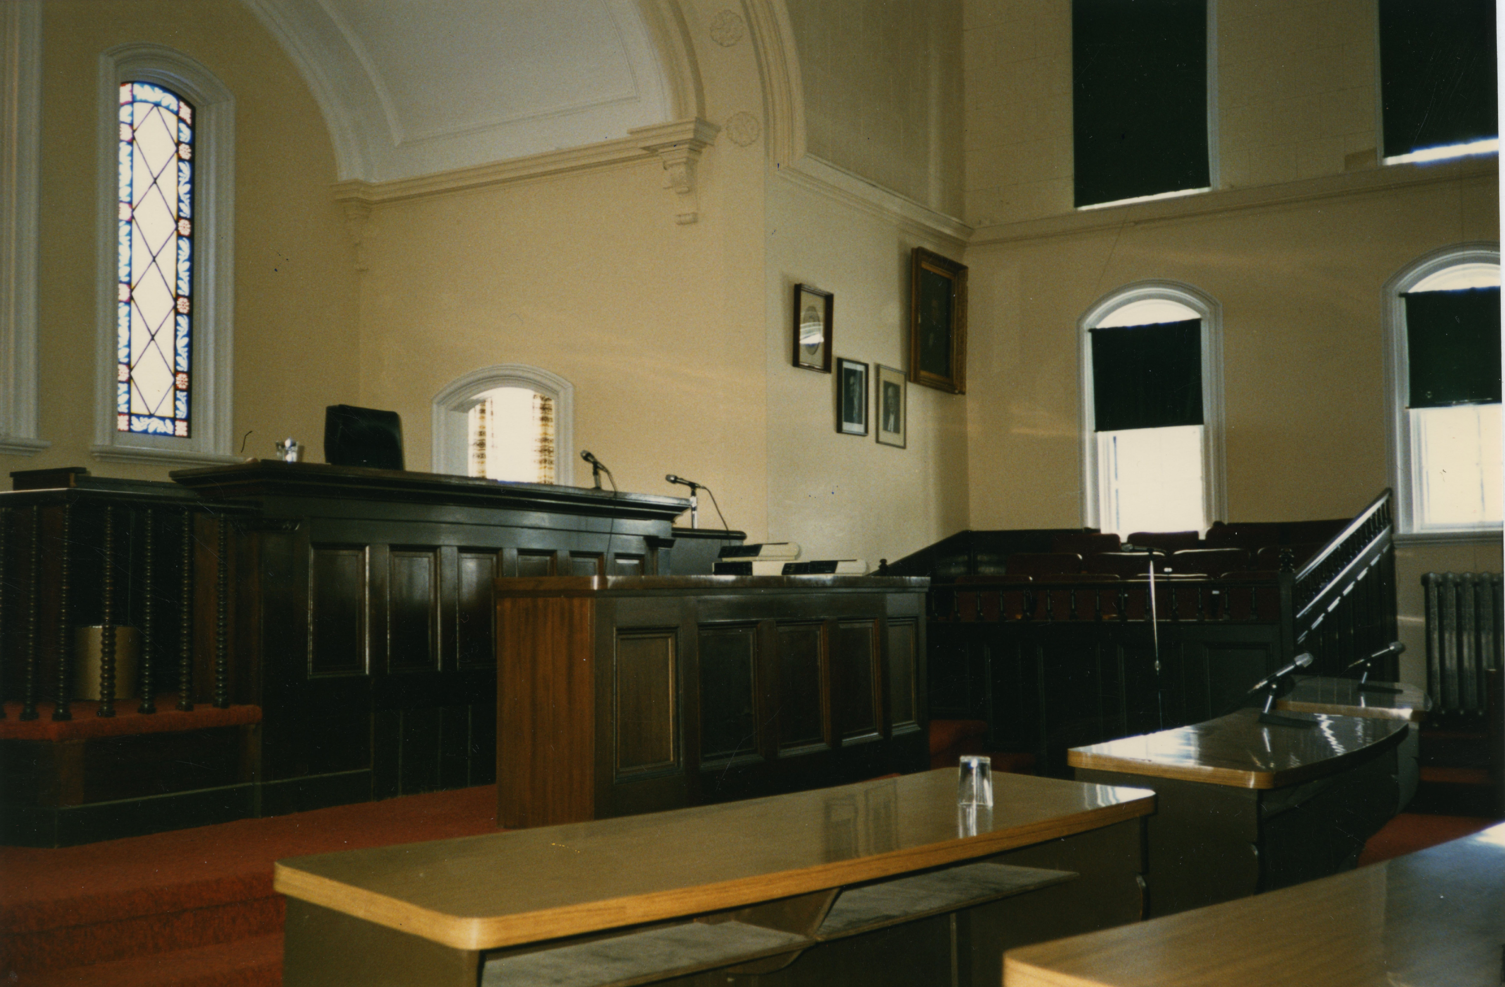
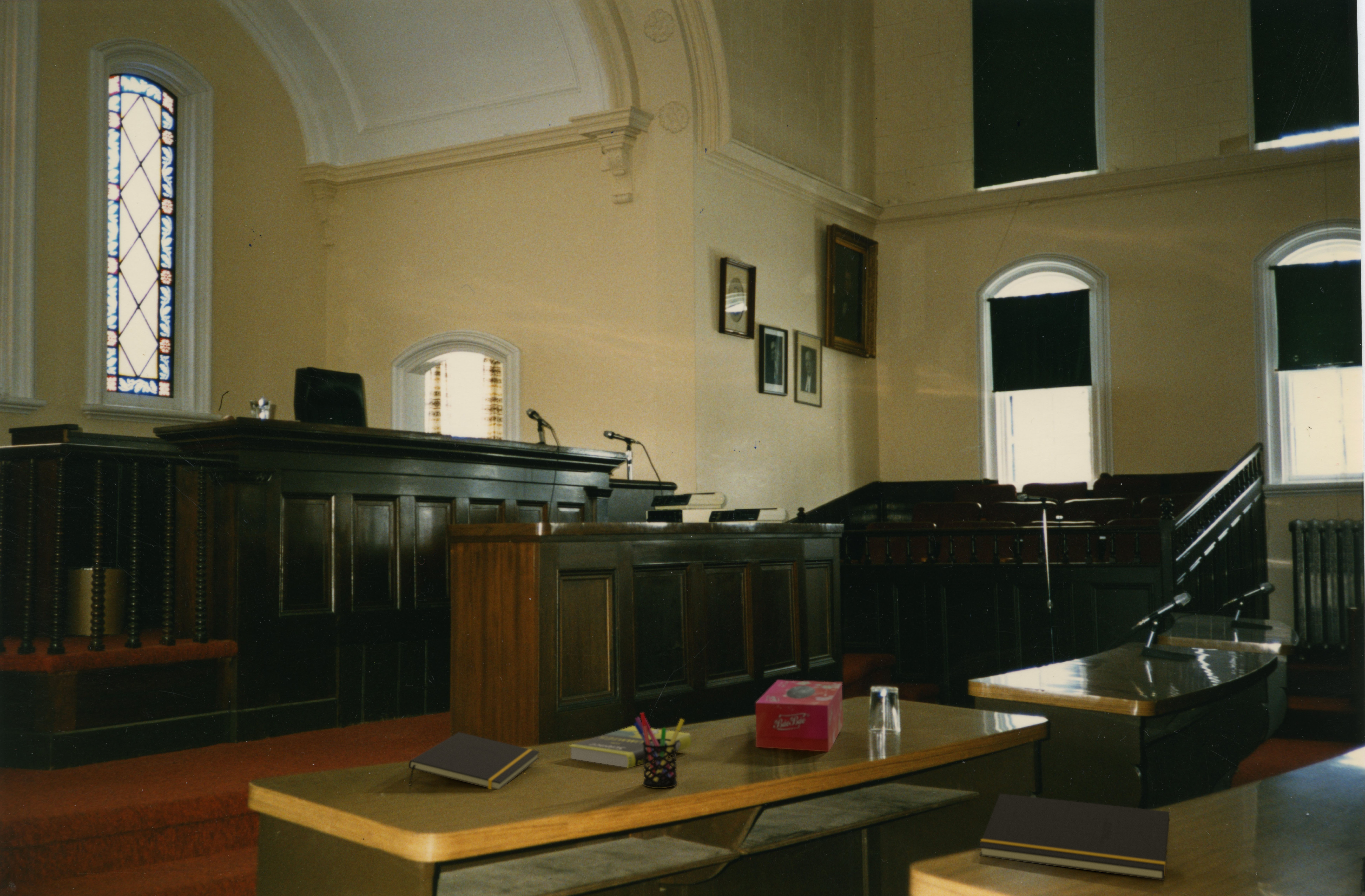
+ notepad [408,732,540,790]
+ notepad [979,793,1170,881]
+ book [568,725,692,768]
+ pen holder [633,712,685,789]
+ tissue box [755,680,843,752]
